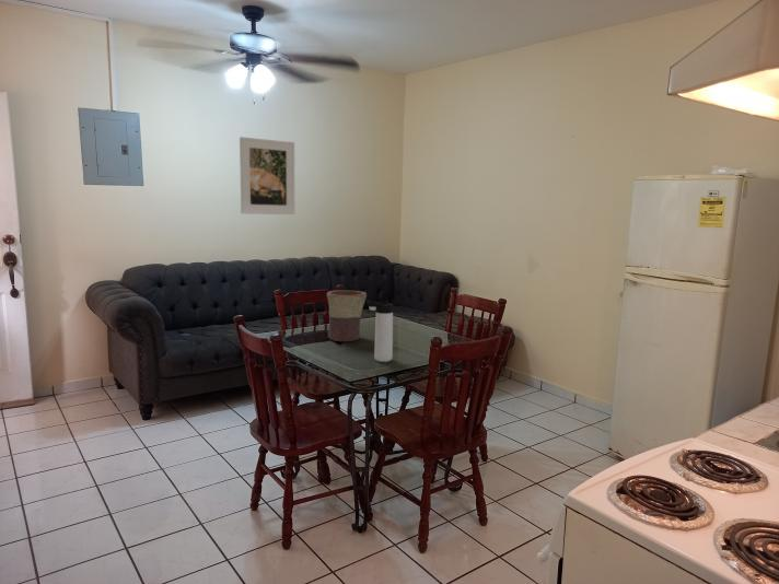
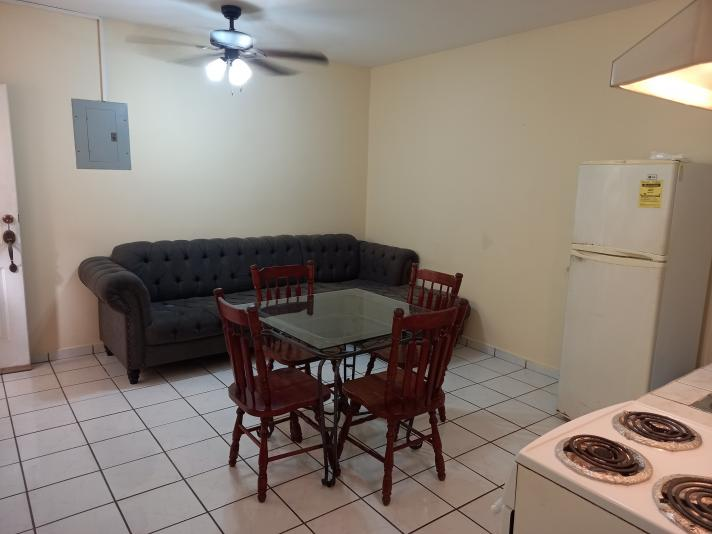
- flower pot [326,289,368,342]
- thermos bottle [365,300,394,363]
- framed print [239,136,295,215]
